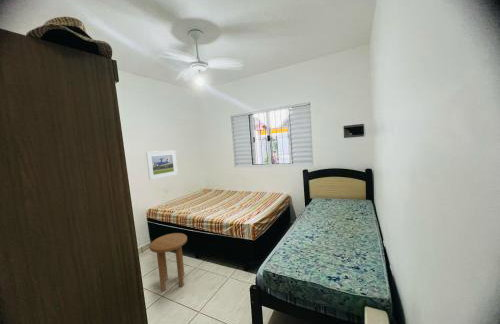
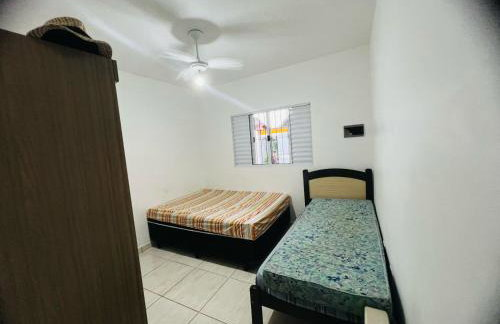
- side table [149,232,188,292]
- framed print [145,150,179,181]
